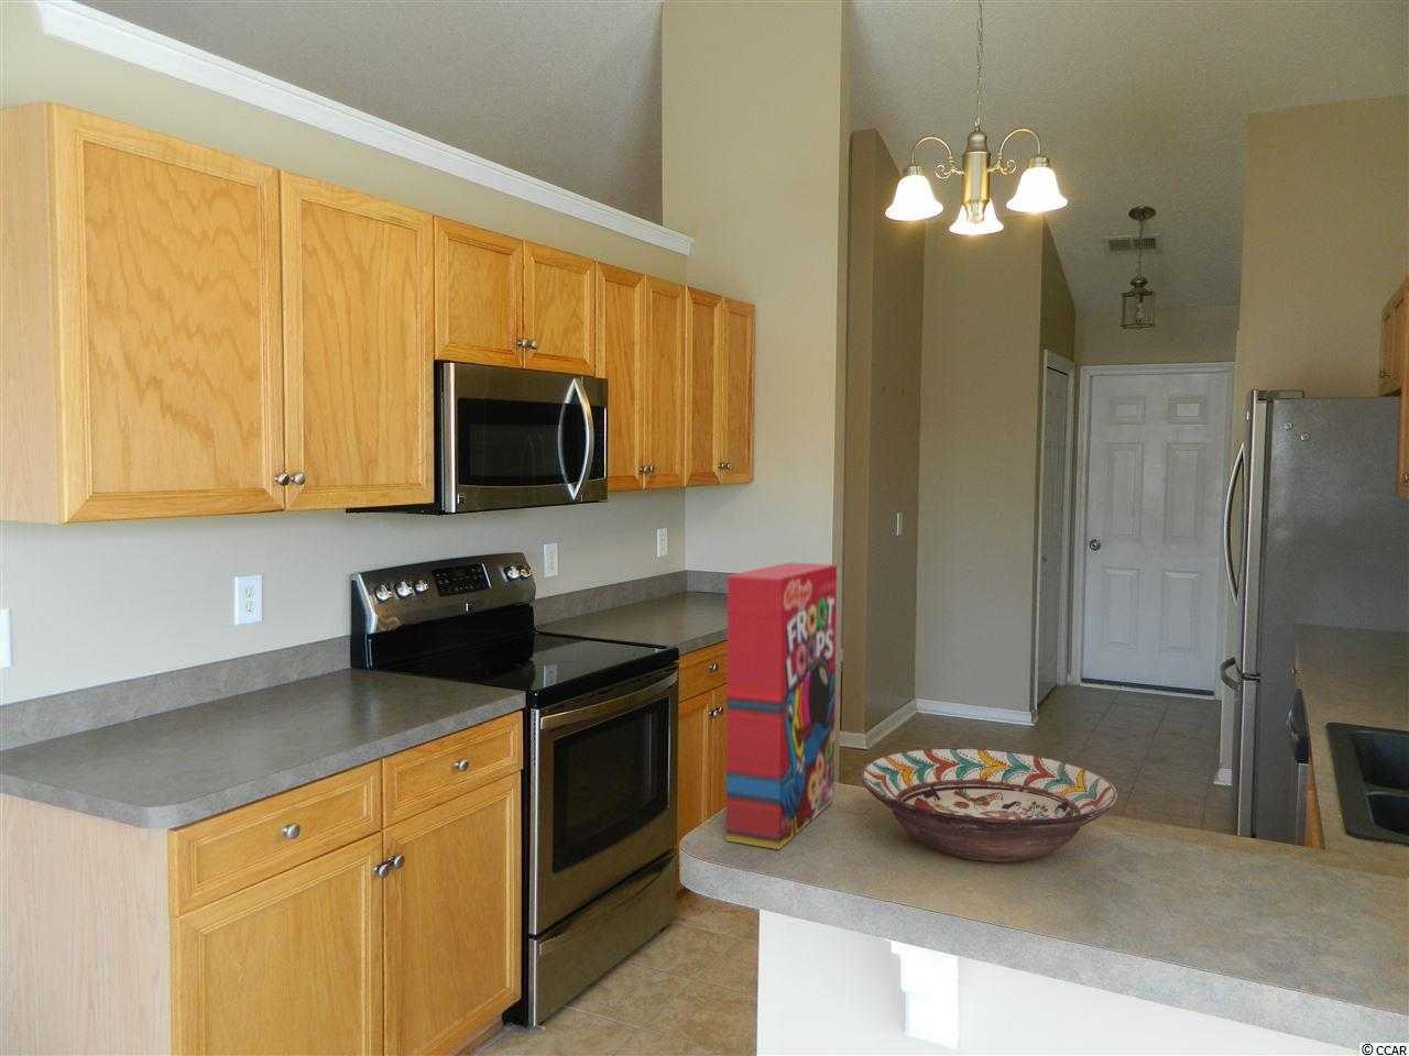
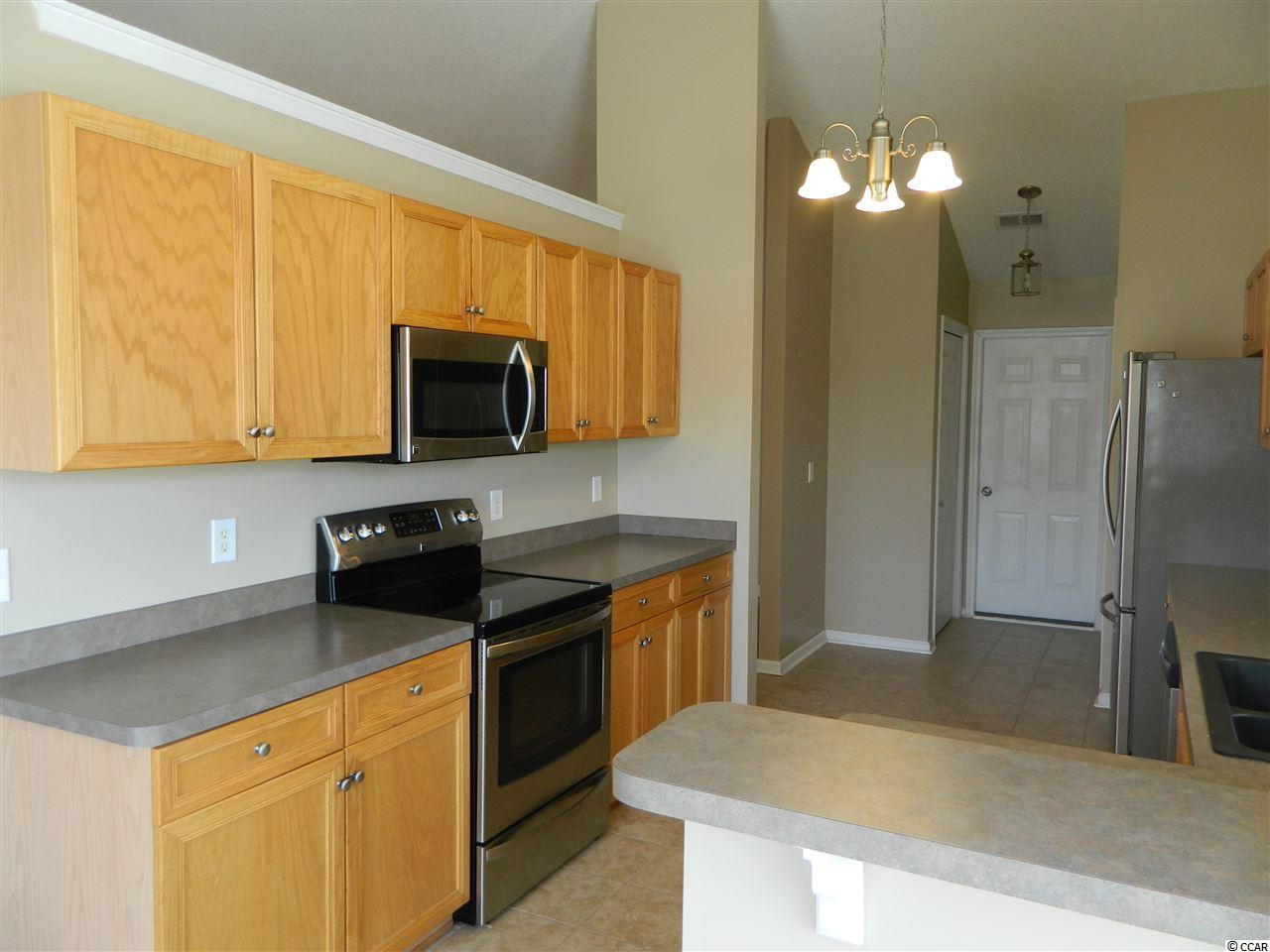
- cereal box [726,562,838,851]
- decorative bowl [860,747,1118,862]
